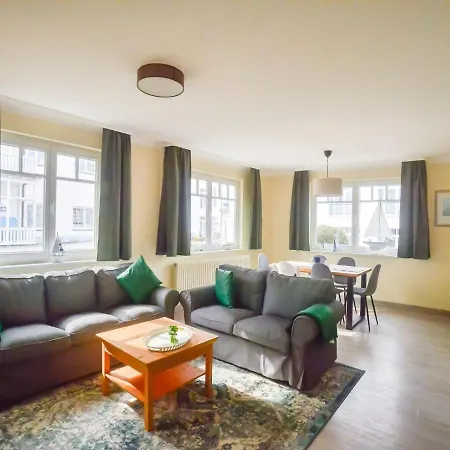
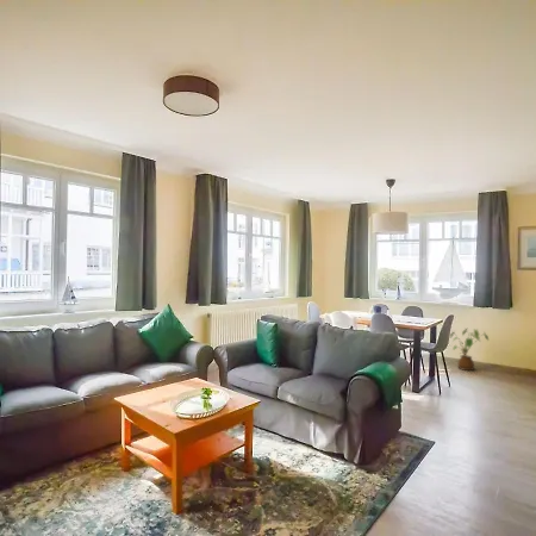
+ house plant [449,328,490,372]
